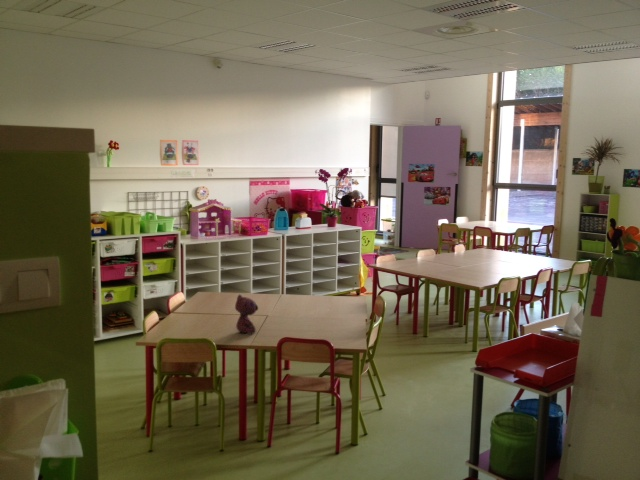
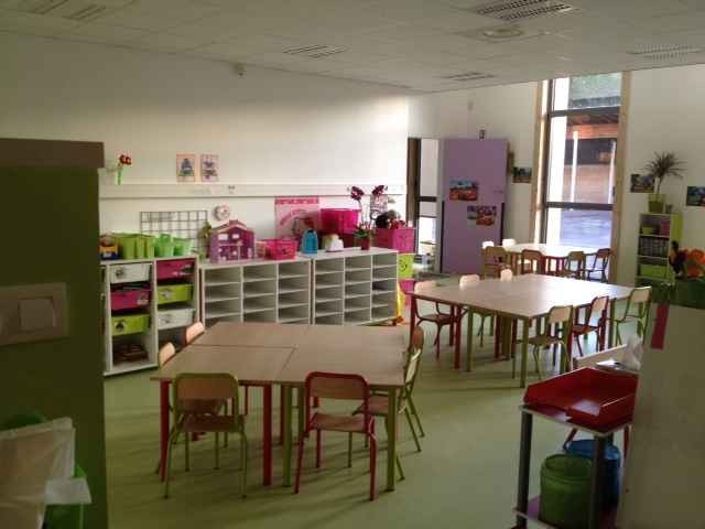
- teddy bear [234,294,259,335]
